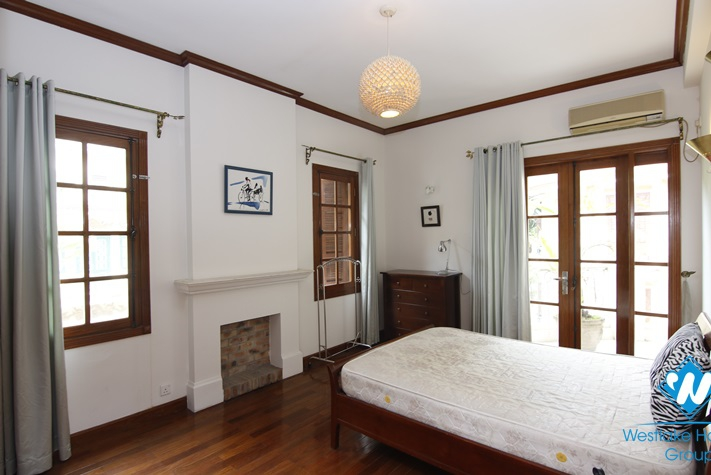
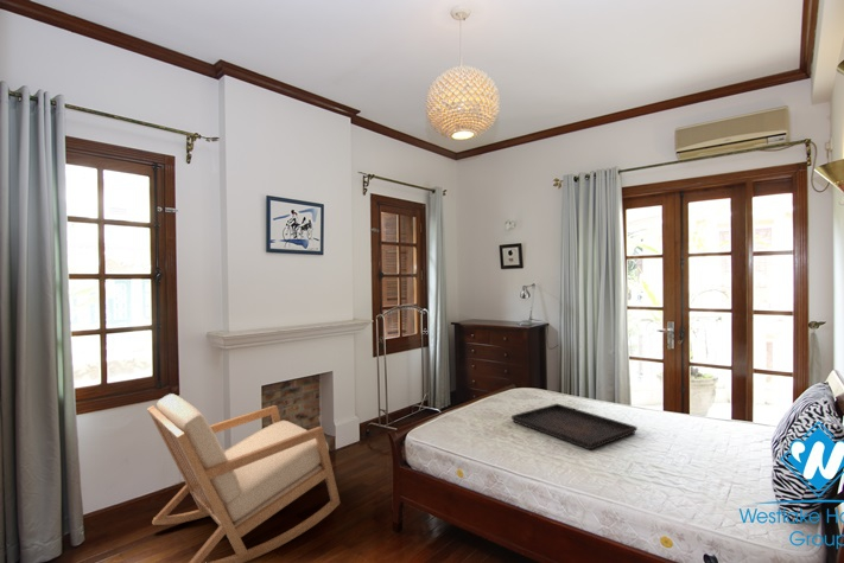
+ chair [146,392,341,563]
+ serving tray [510,403,639,450]
